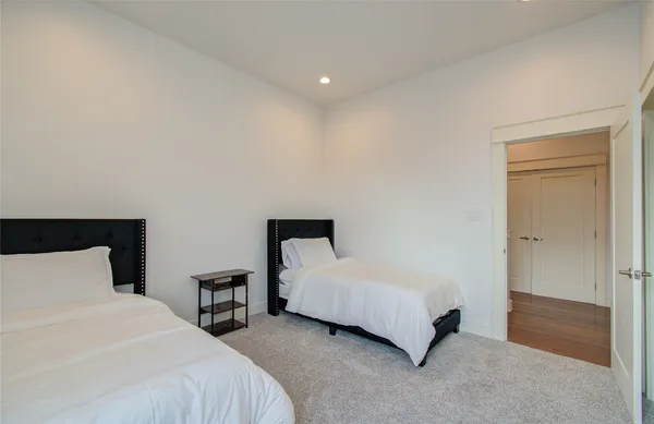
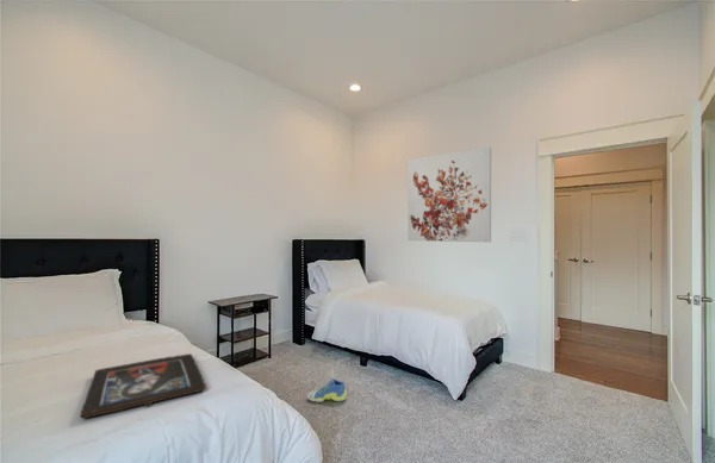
+ wall art [406,145,492,243]
+ sneaker [306,377,348,403]
+ religious icon [80,352,207,419]
